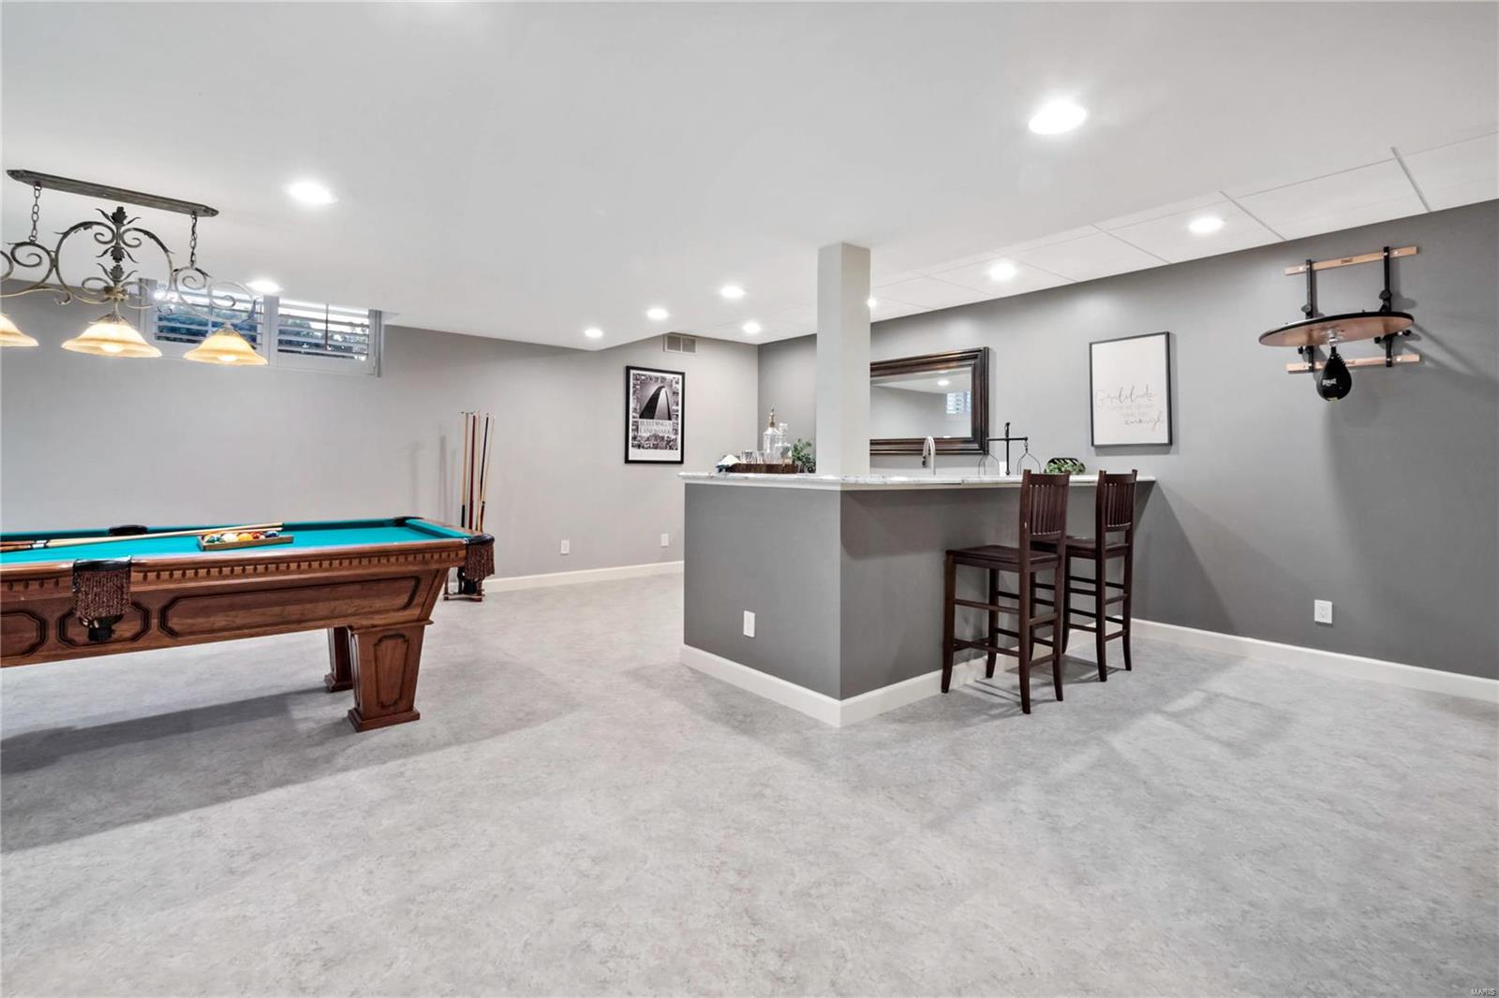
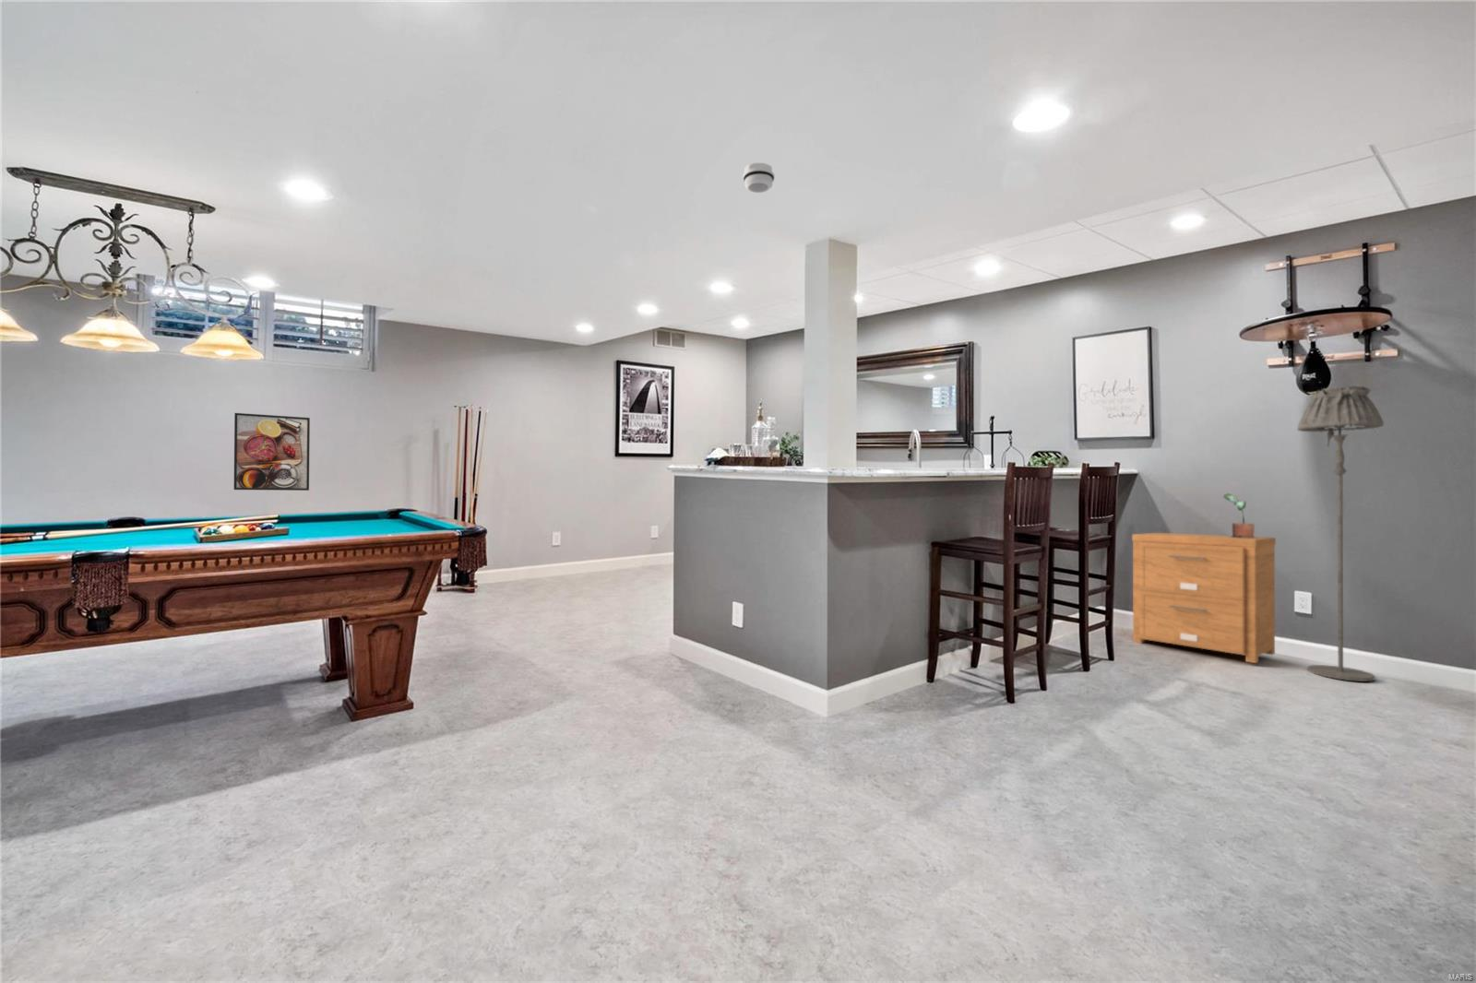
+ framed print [234,413,311,491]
+ nightstand [1131,532,1276,664]
+ smoke detector [742,162,775,194]
+ potted plant [1223,493,1254,538]
+ floor lamp [1296,385,1385,682]
